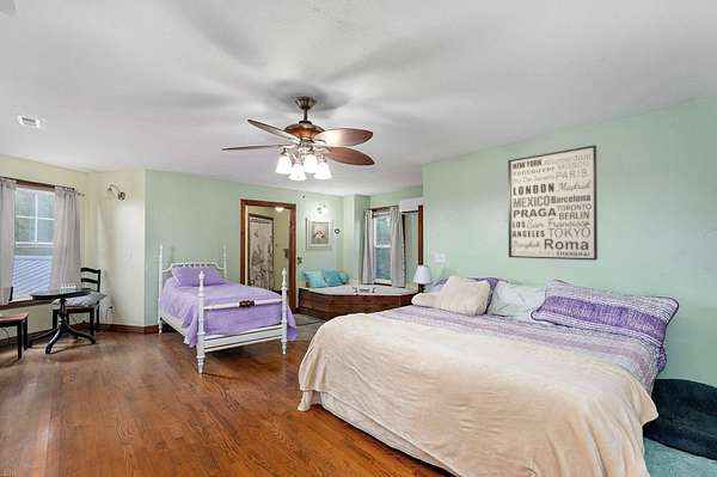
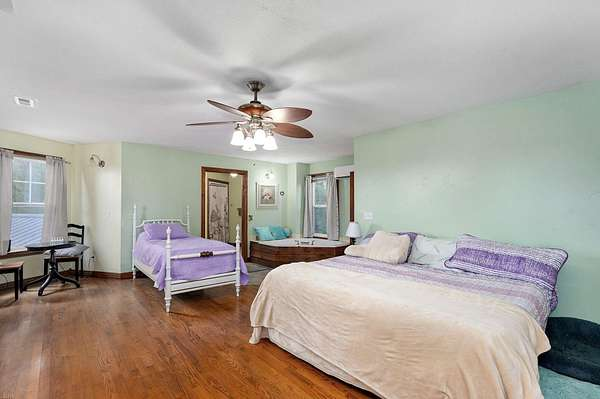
- wall art [507,145,599,262]
